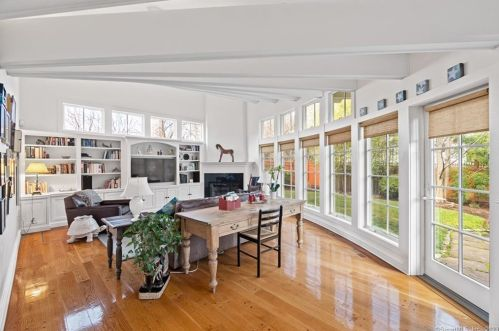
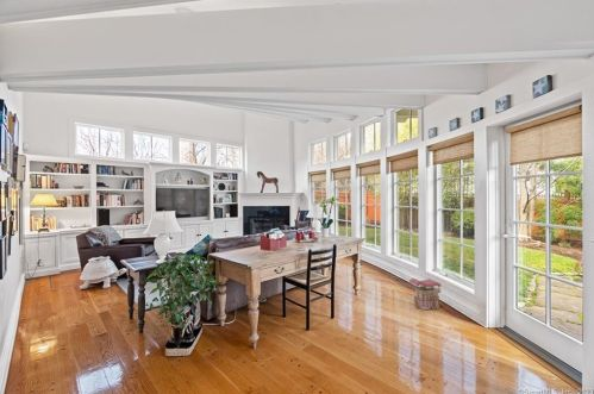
+ toy house [408,277,442,311]
